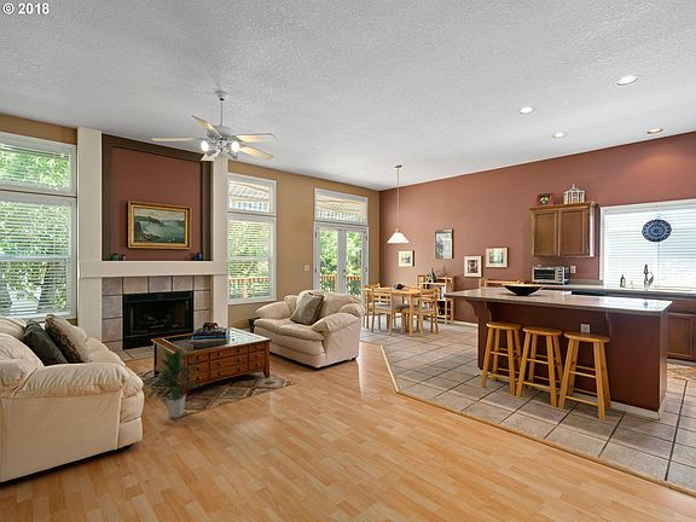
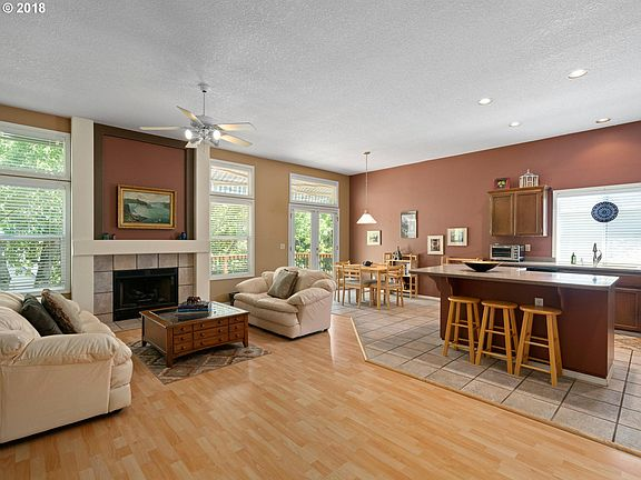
- indoor plant [146,348,204,419]
